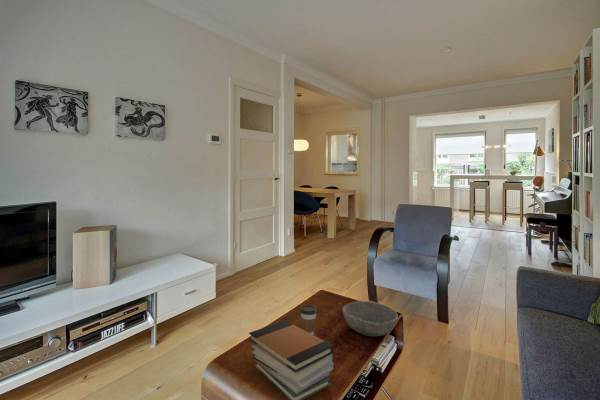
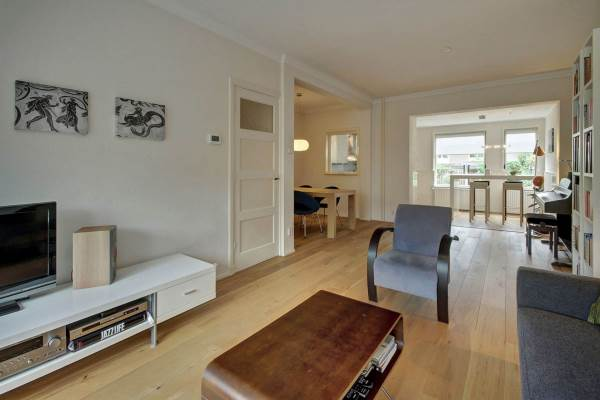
- coffee cup [300,304,317,335]
- book stack [248,319,334,400]
- bowl [341,300,399,337]
